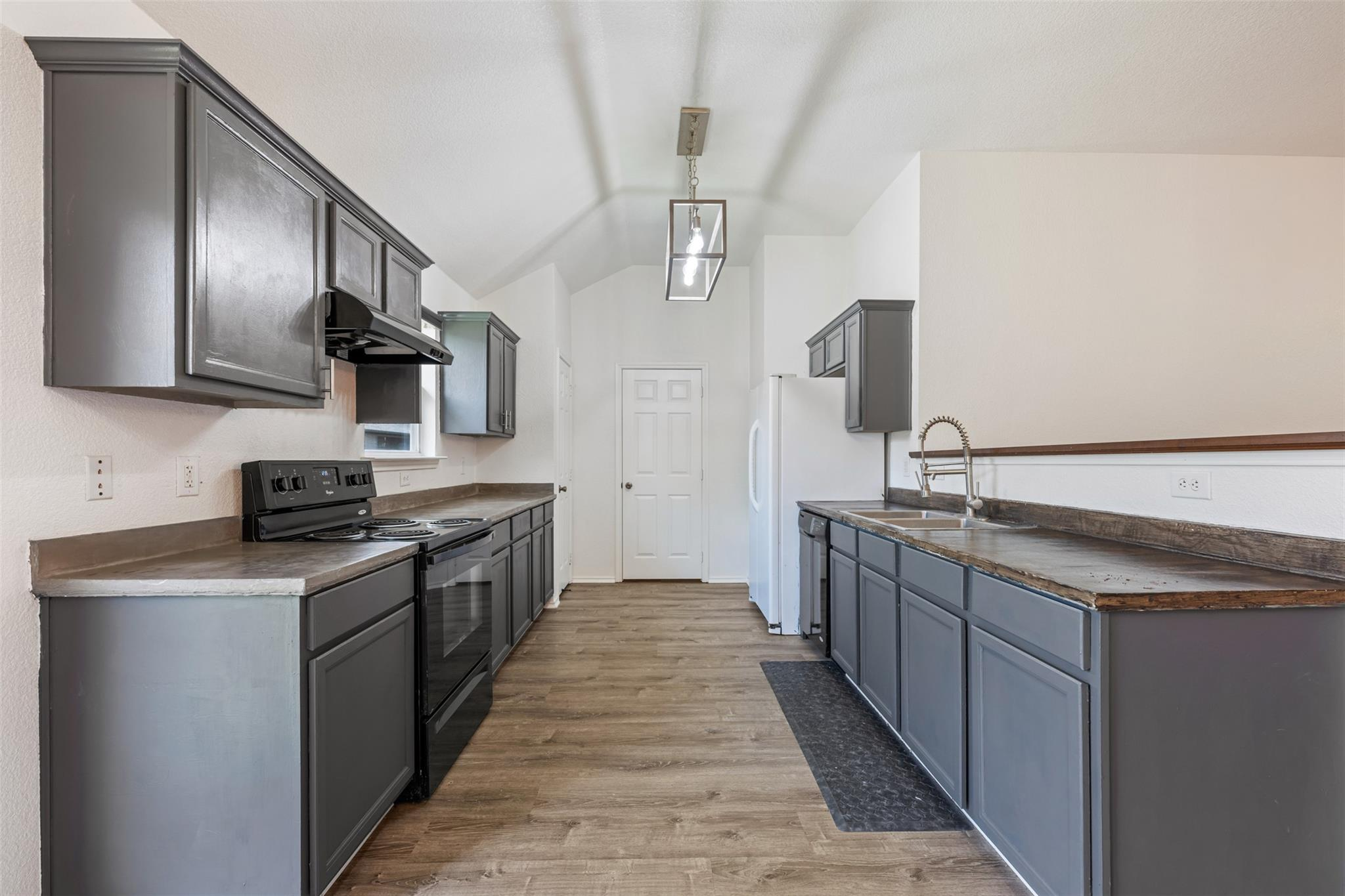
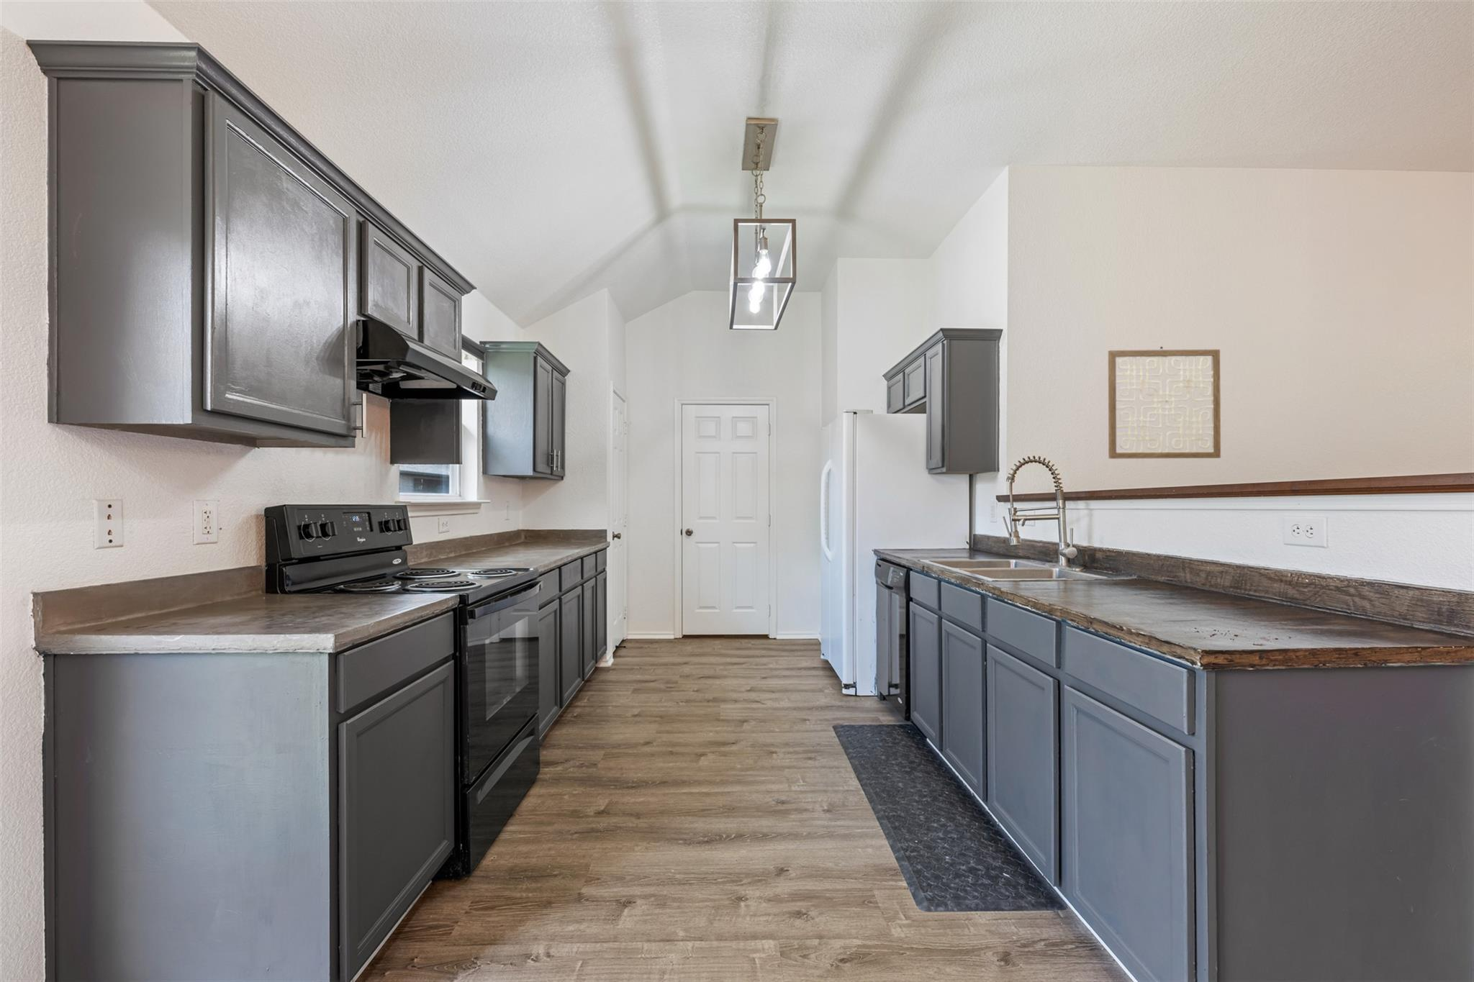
+ wall art [1108,346,1221,459]
